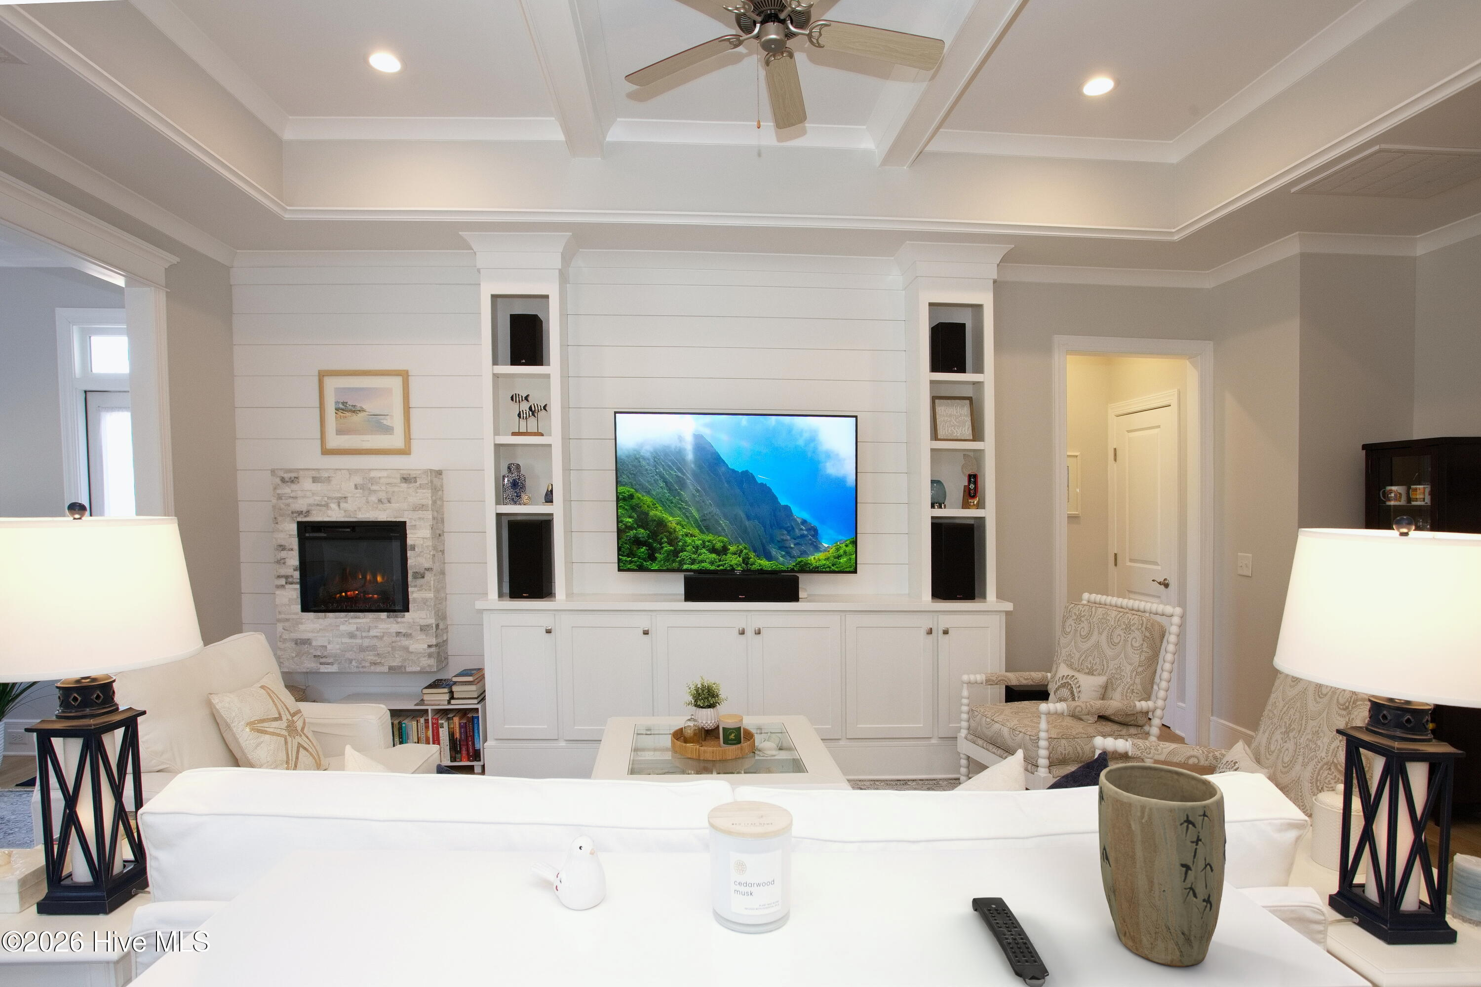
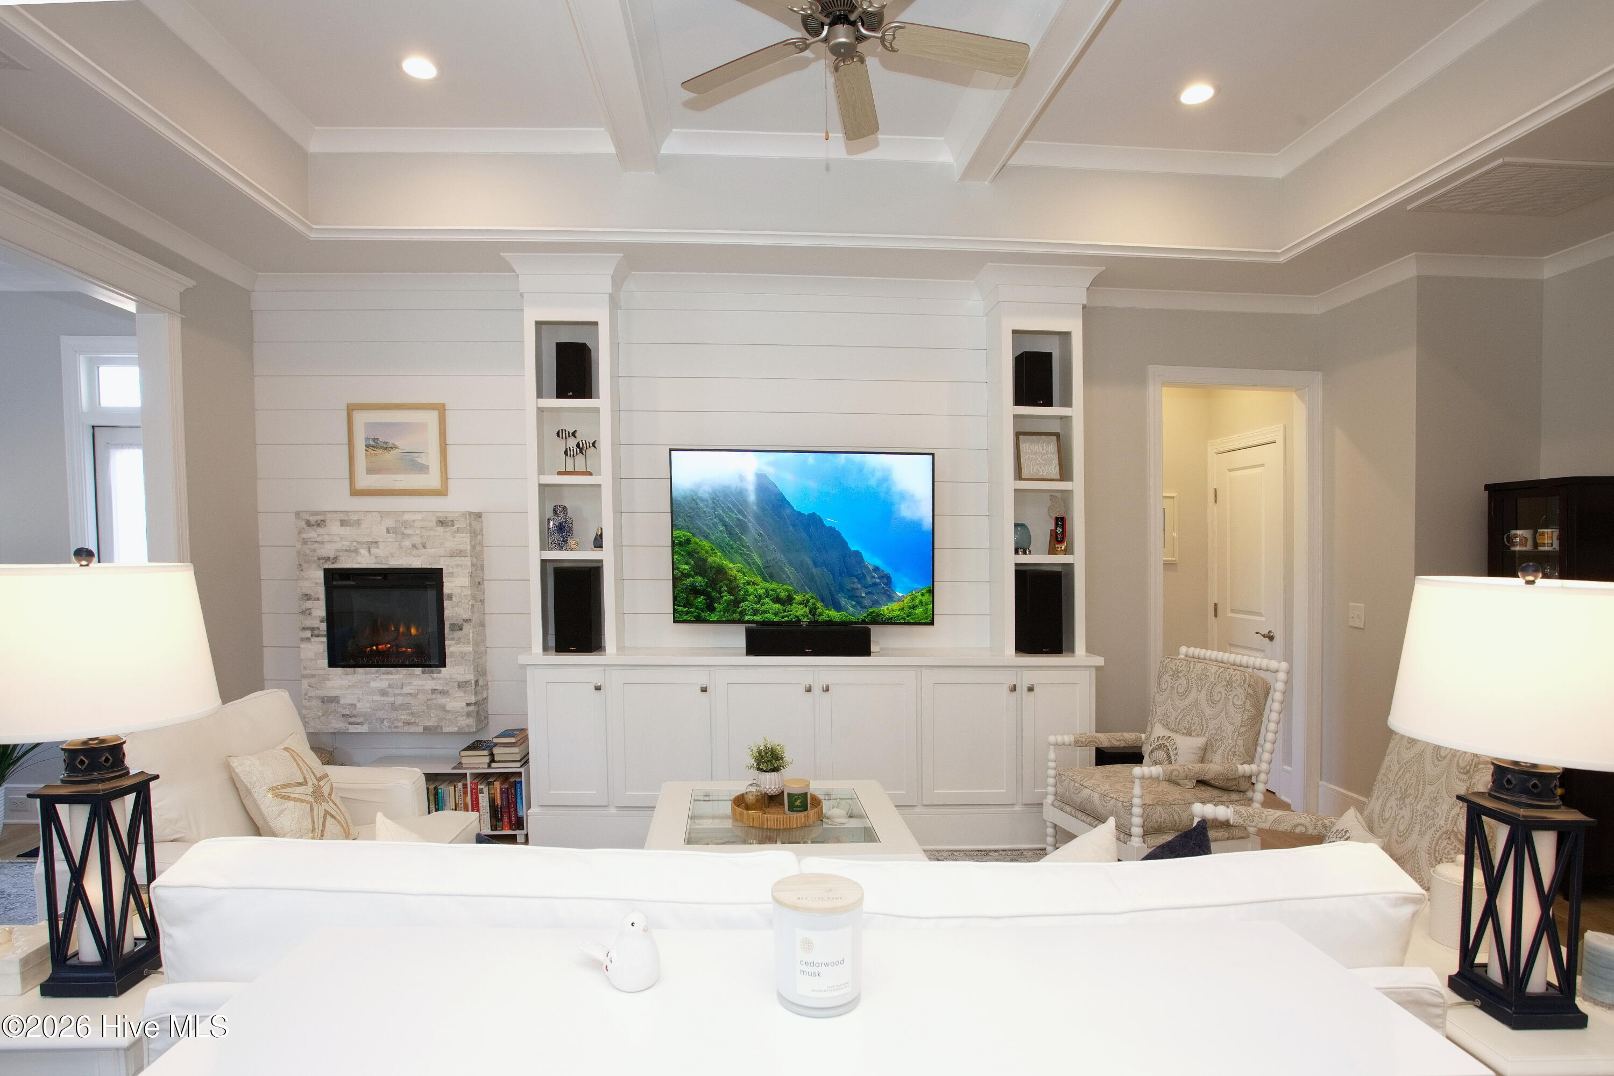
- remote control [972,897,1049,987]
- plant pot [1098,762,1226,967]
